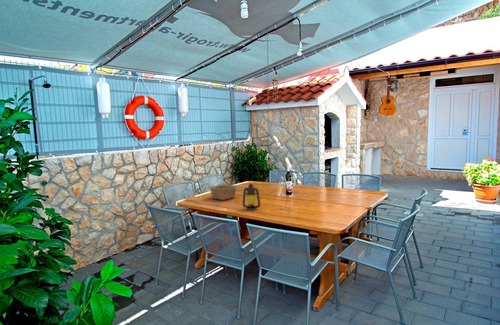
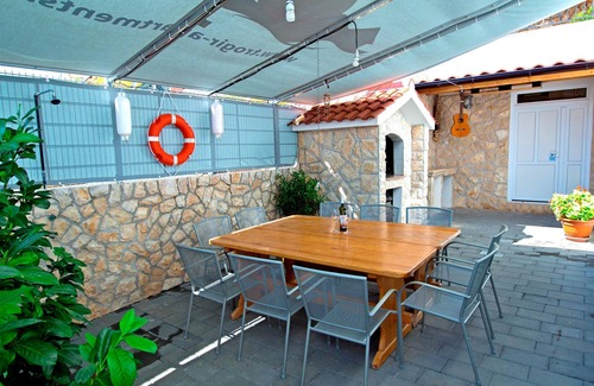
- lantern [242,183,261,211]
- serving bowl [205,183,241,201]
